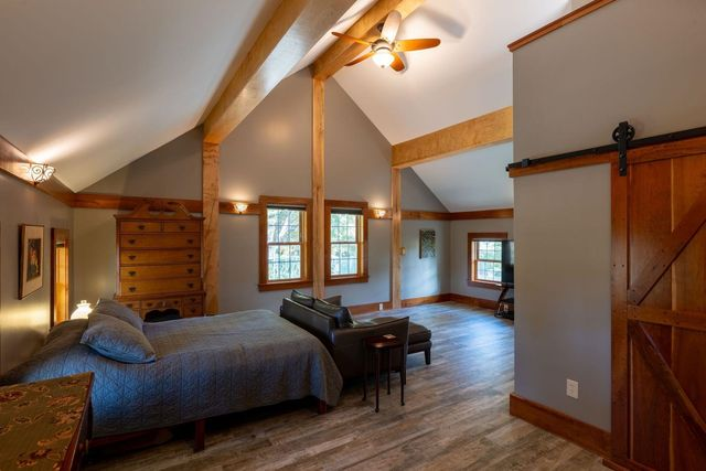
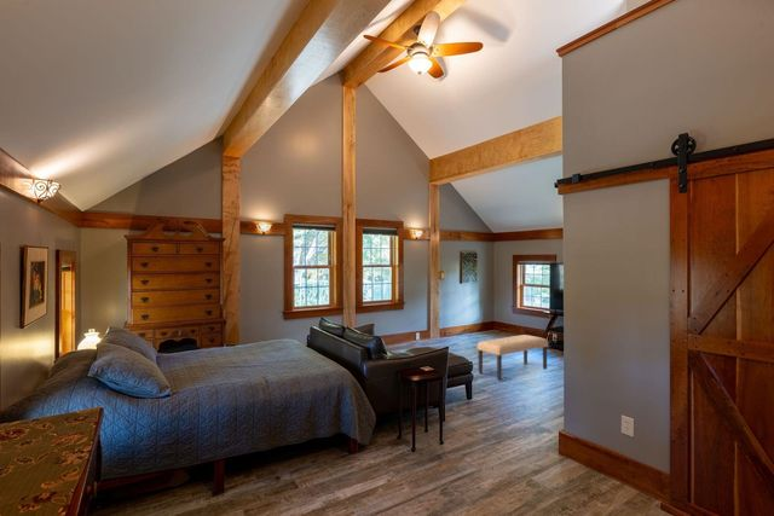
+ bench [476,334,549,381]
